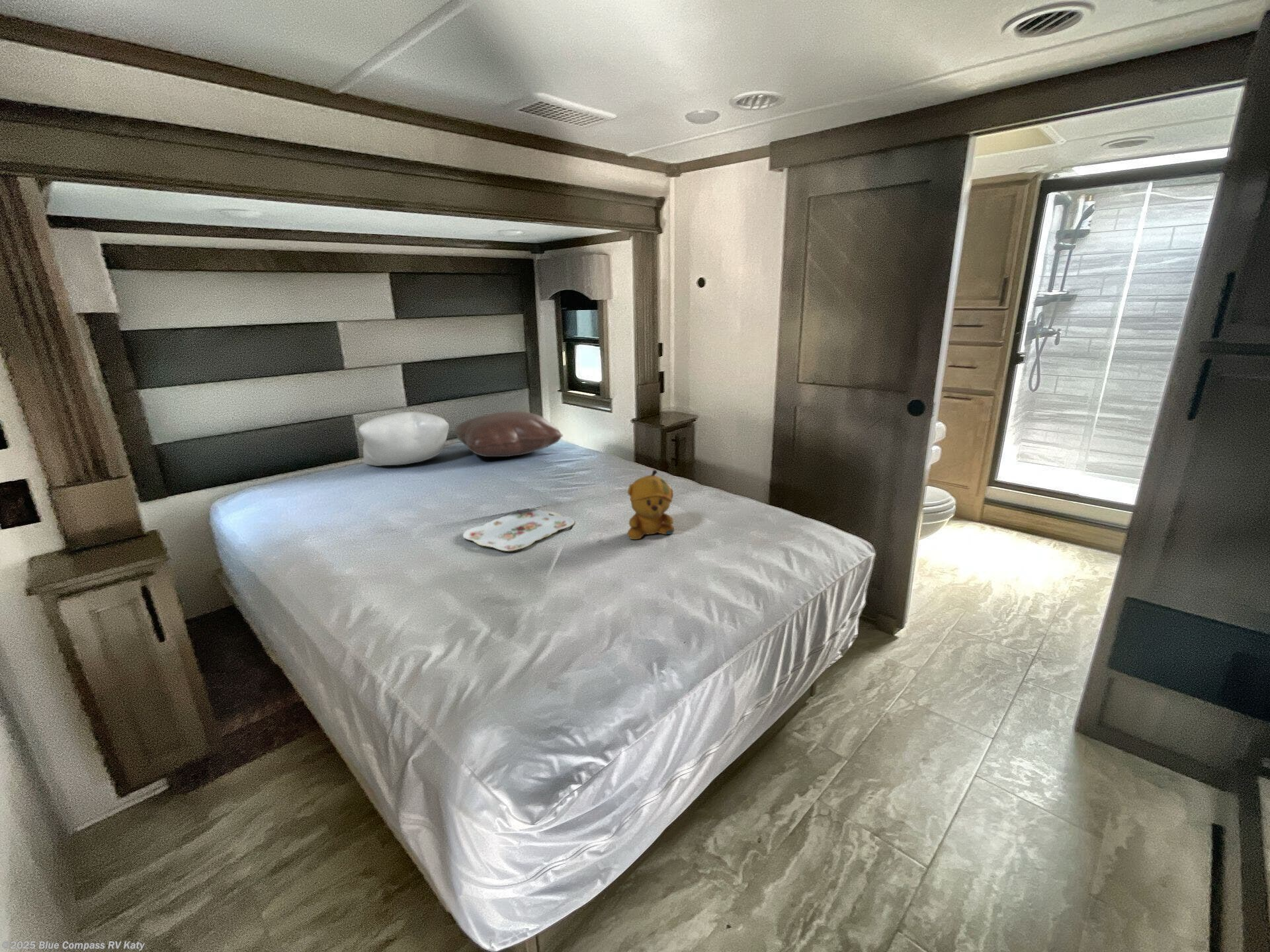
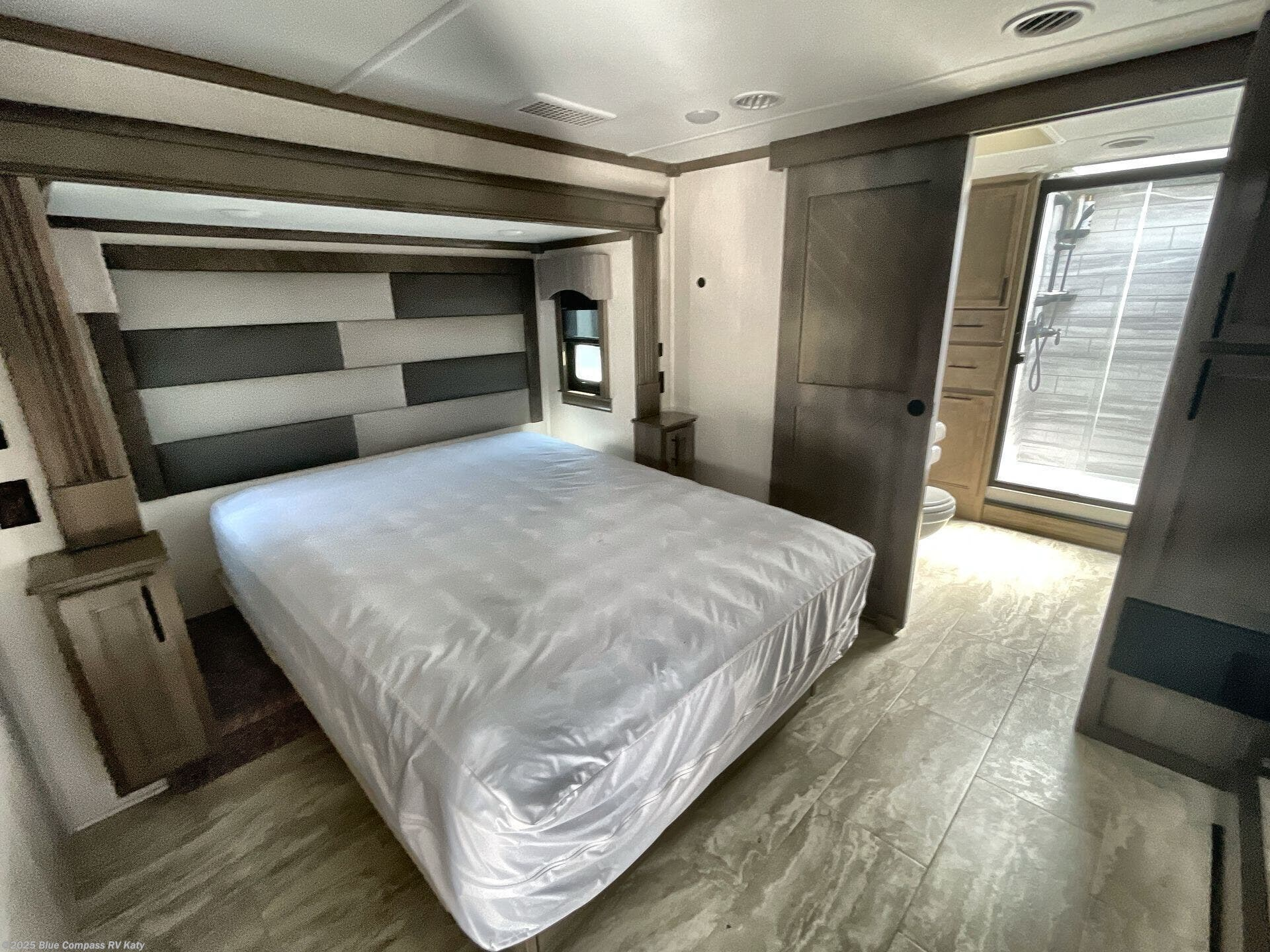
- stuffed bear [626,469,675,540]
- serving tray [462,508,575,552]
- pillow [358,411,450,467]
- pillow [454,411,564,457]
